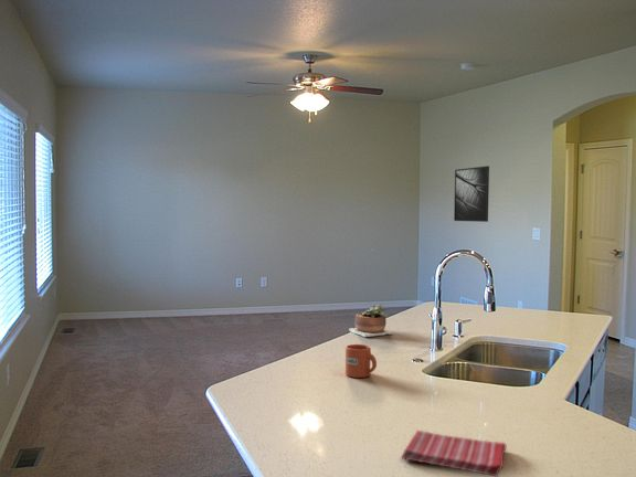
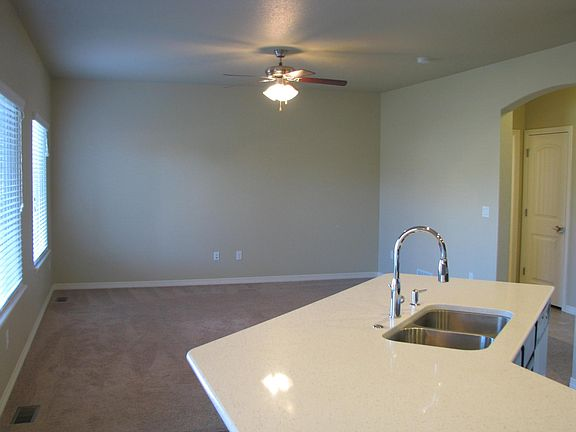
- succulent plant [348,304,393,338]
- dish towel [400,430,507,477]
- mug [344,343,378,379]
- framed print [453,165,490,223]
